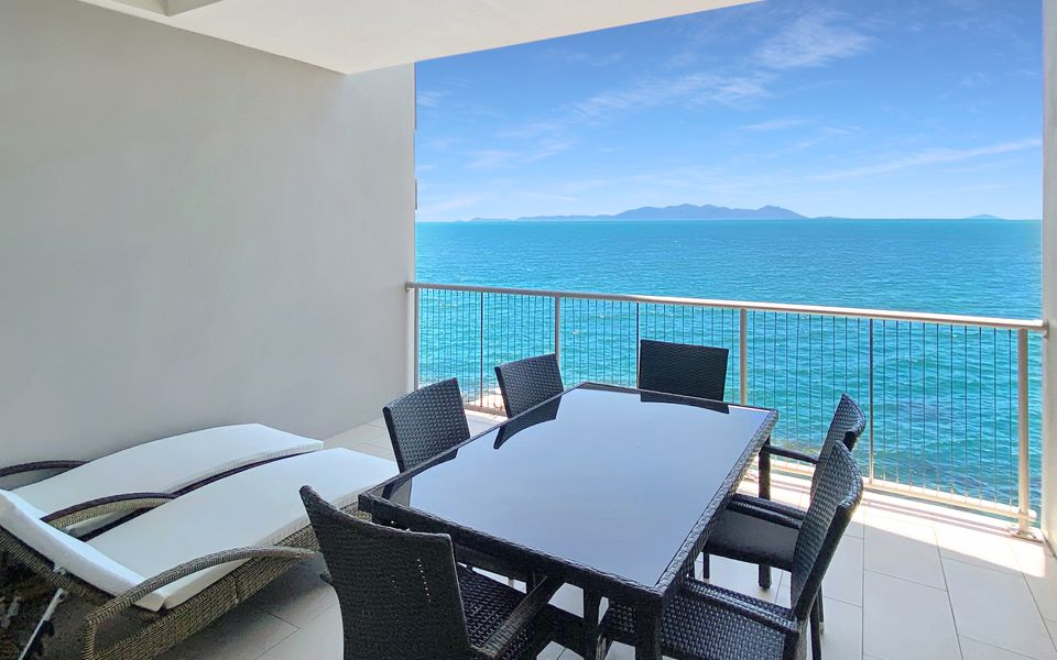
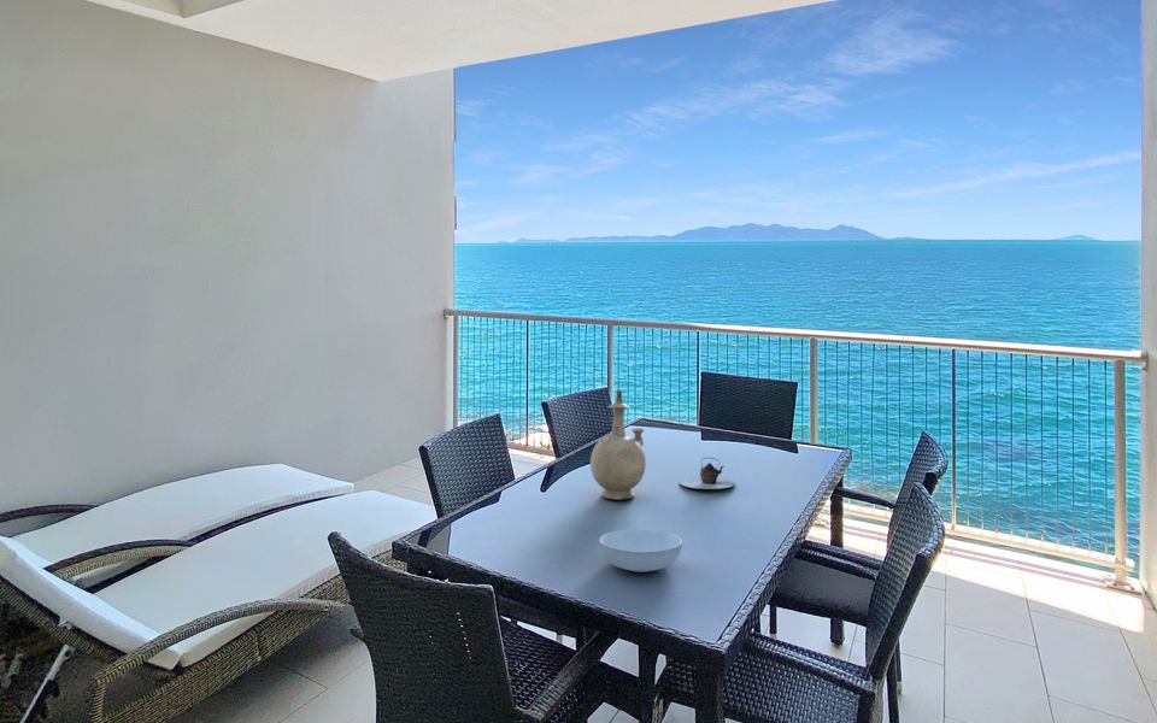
+ teapot [679,457,736,490]
+ serving bowl [598,528,683,574]
+ vase [589,389,647,500]
